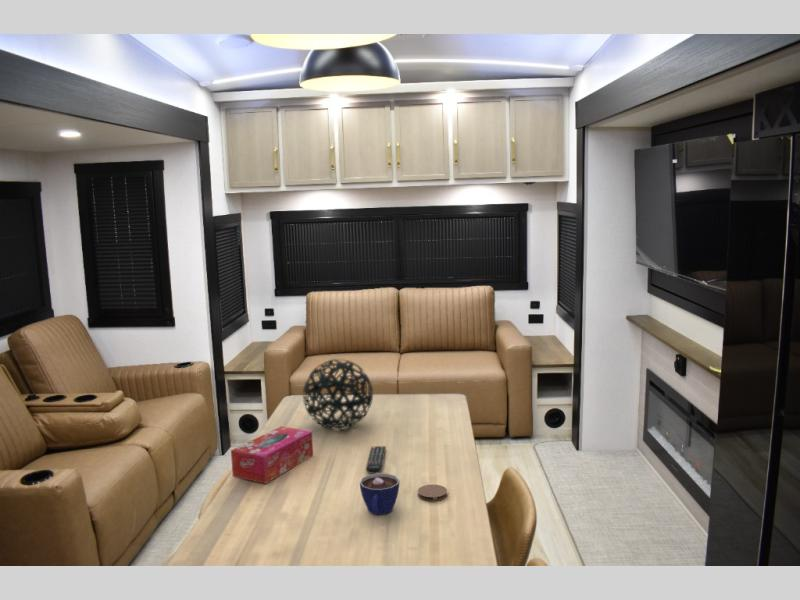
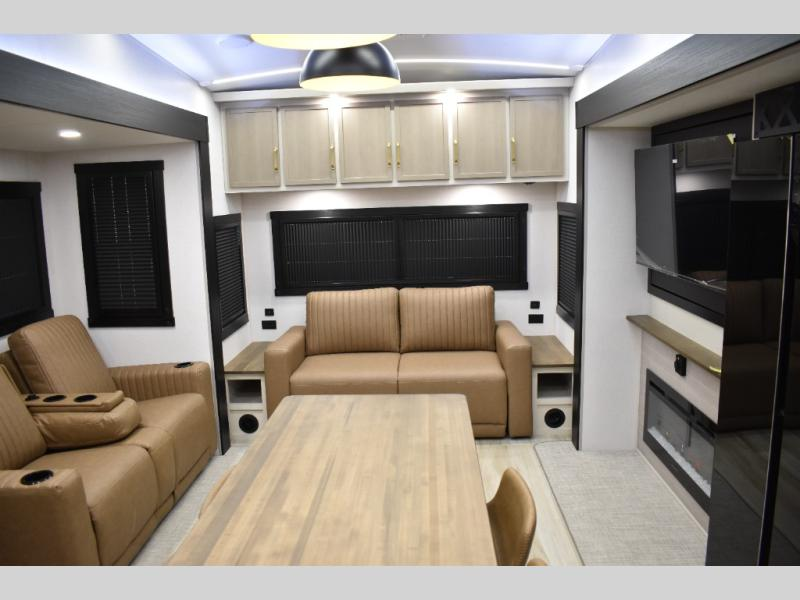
- cup [359,472,400,516]
- decorative orb [302,358,374,431]
- coaster [417,484,448,502]
- remote control [365,445,387,474]
- tissue box [230,425,314,485]
